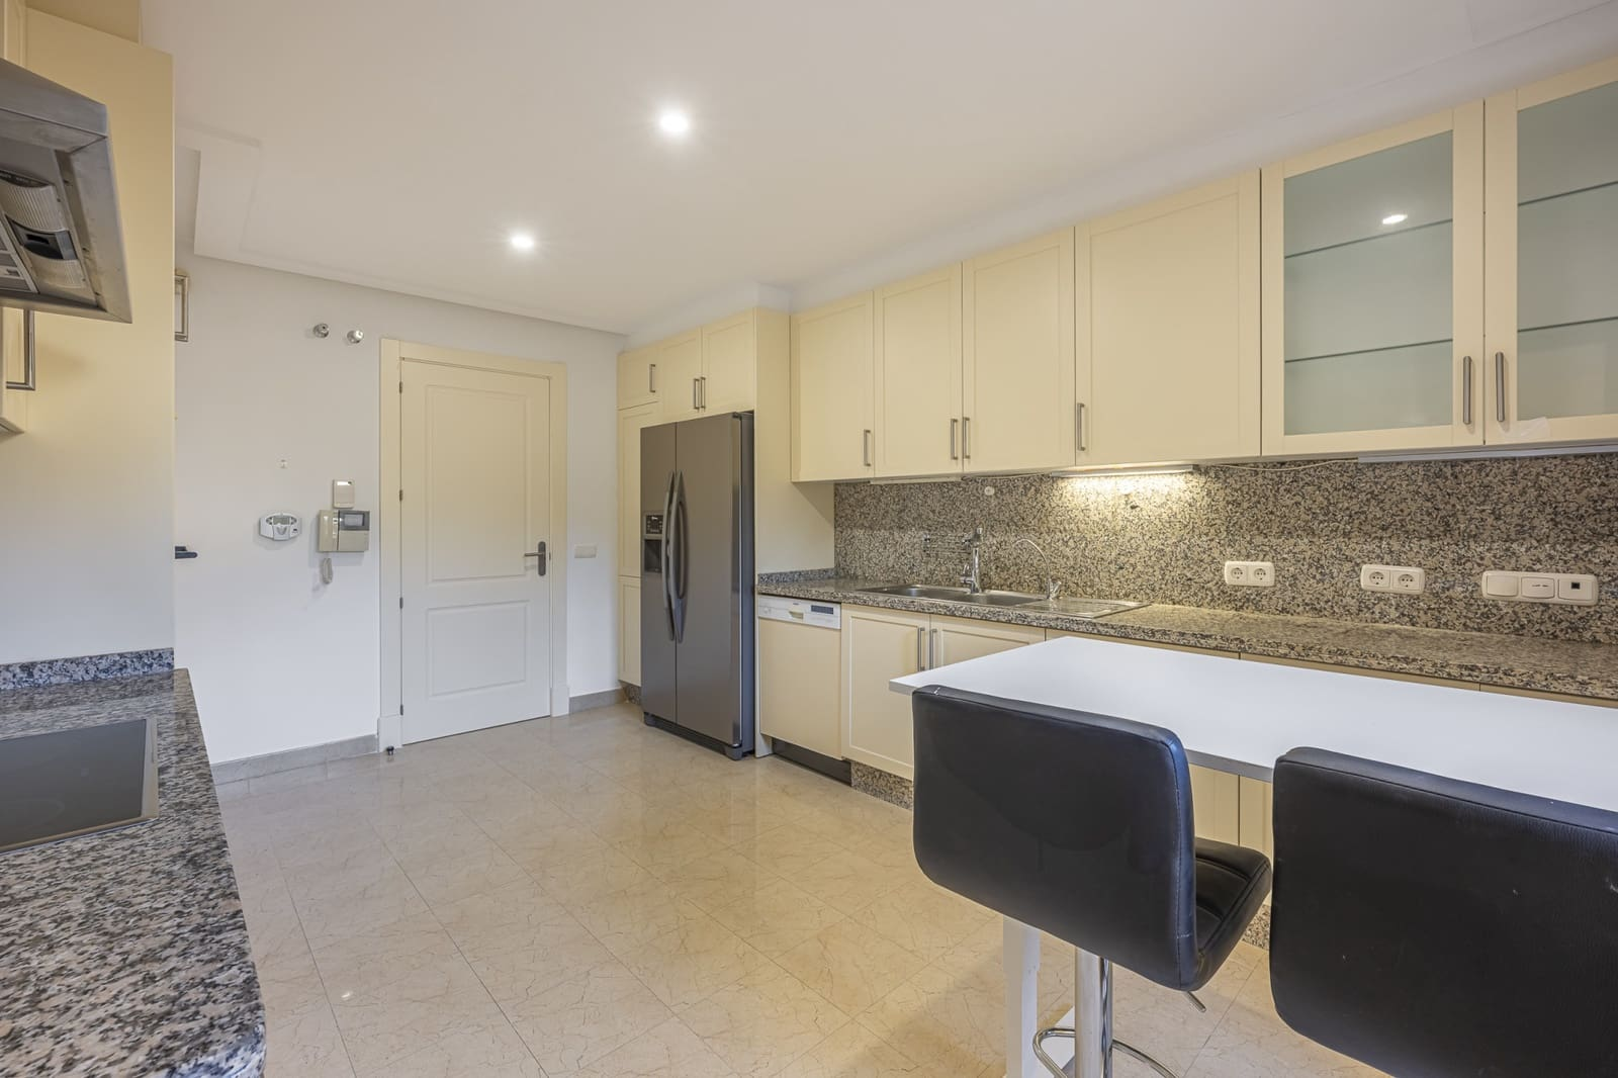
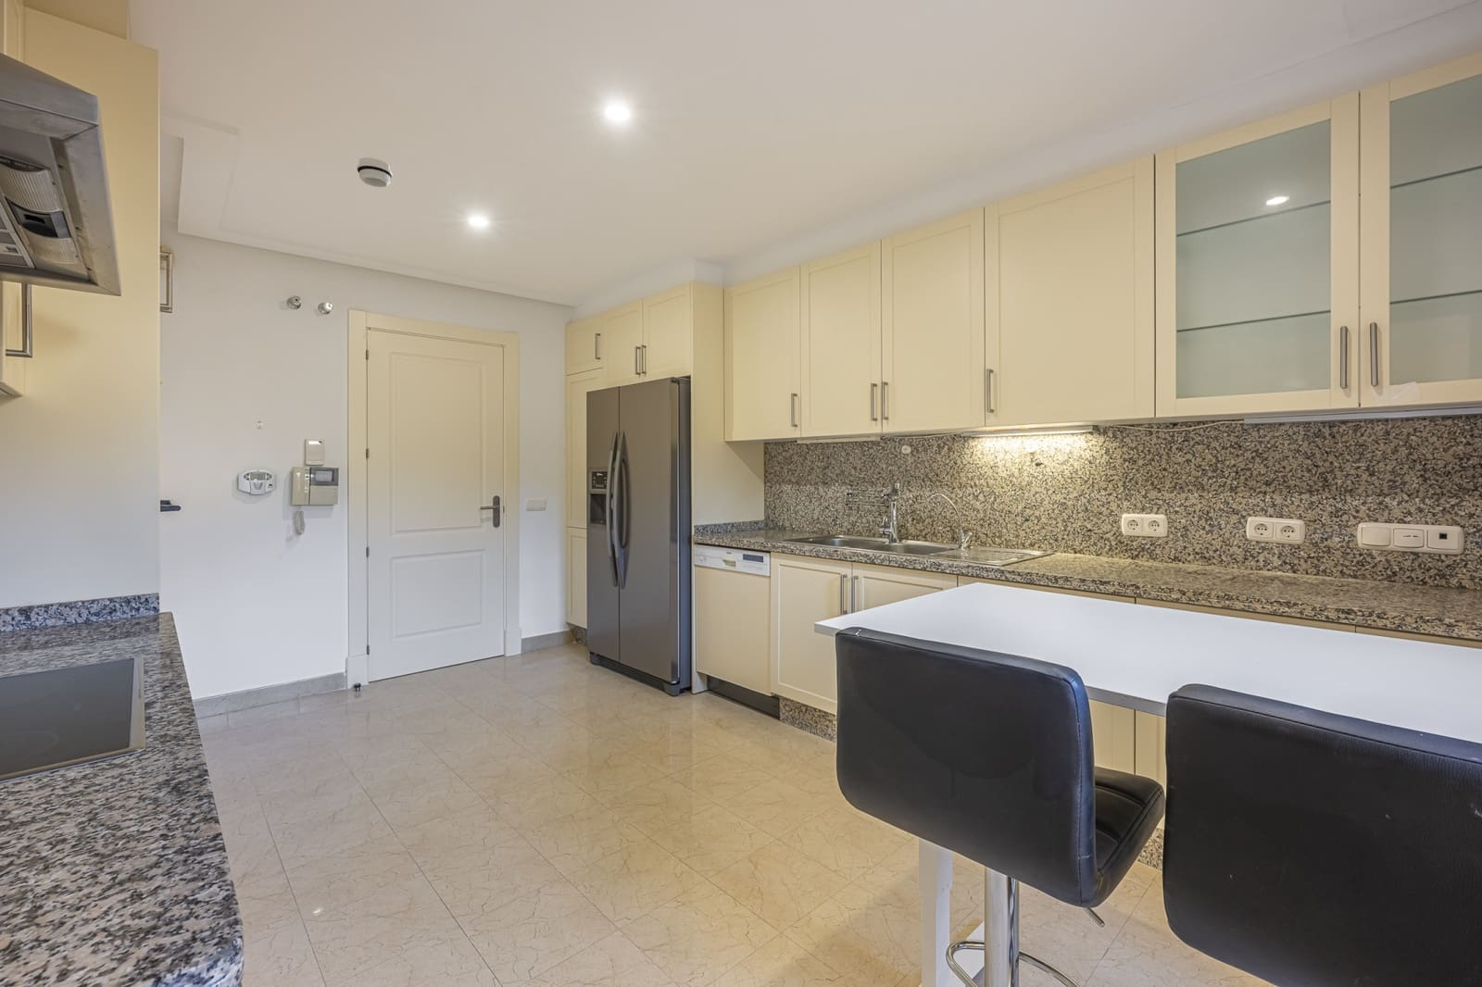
+ smoke detector [356,156,392,188]
